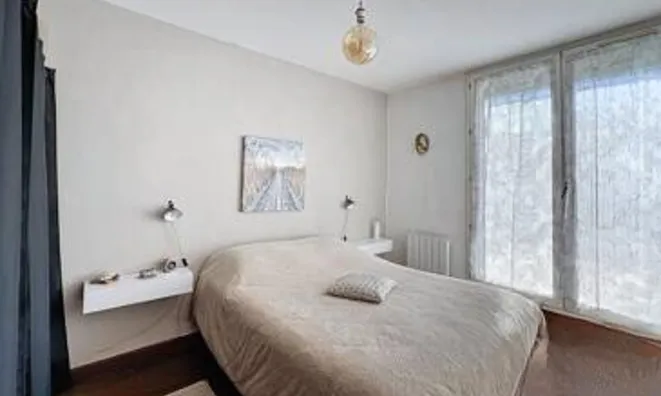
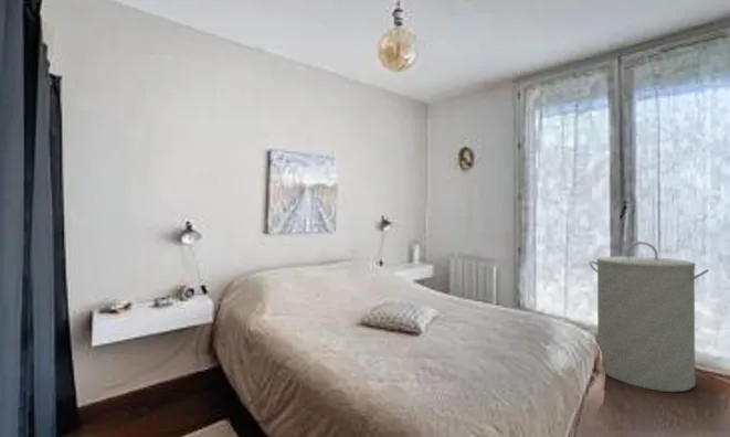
+ laundry hamper [588,241,710,393]
